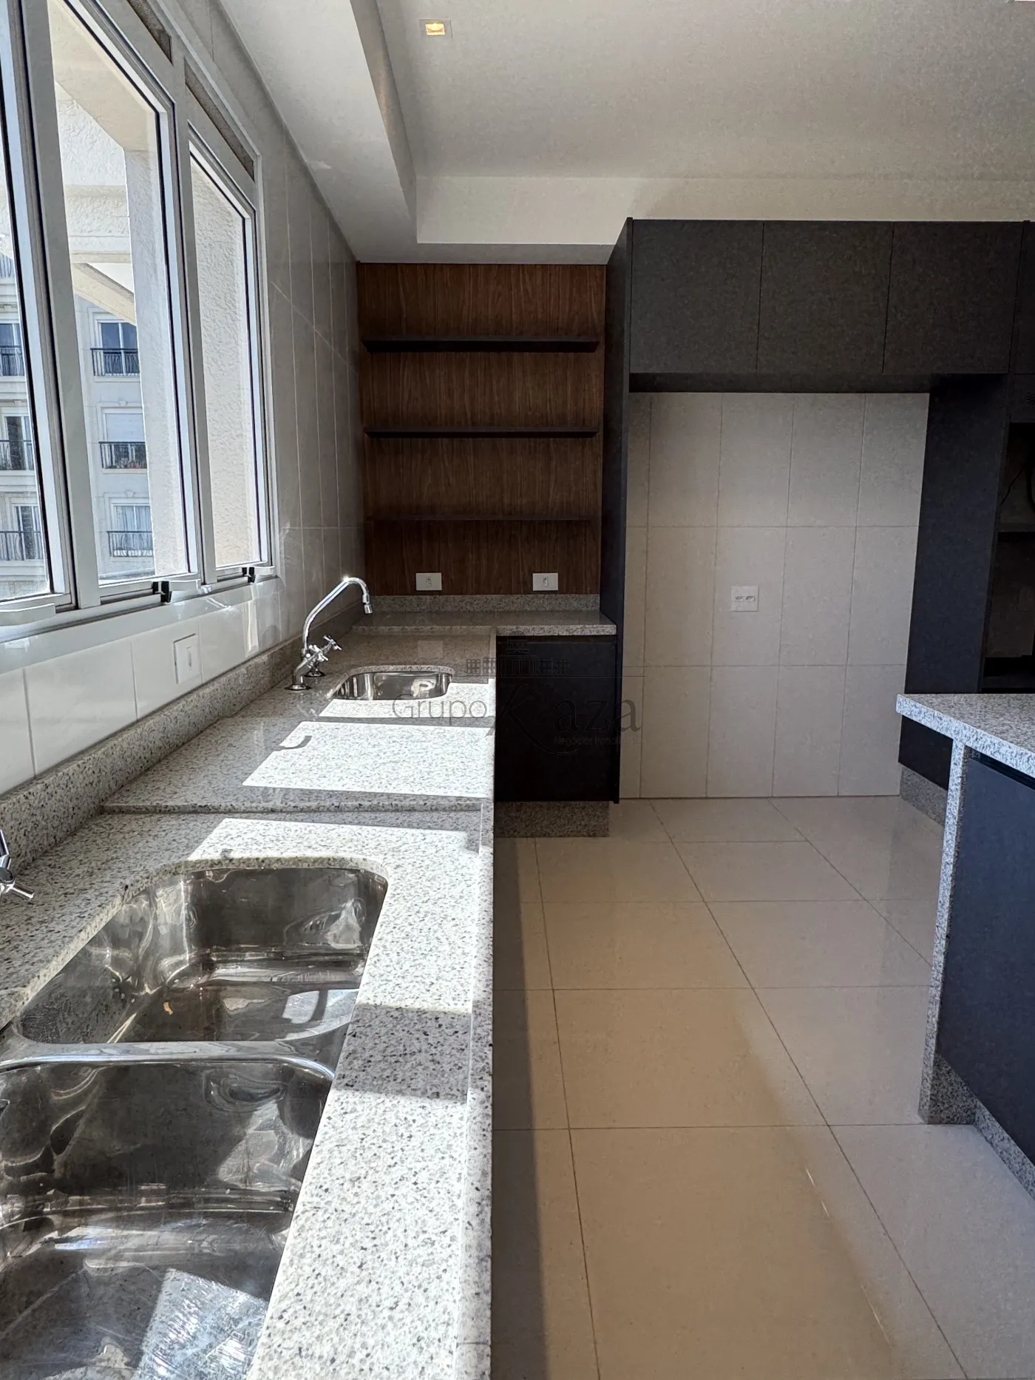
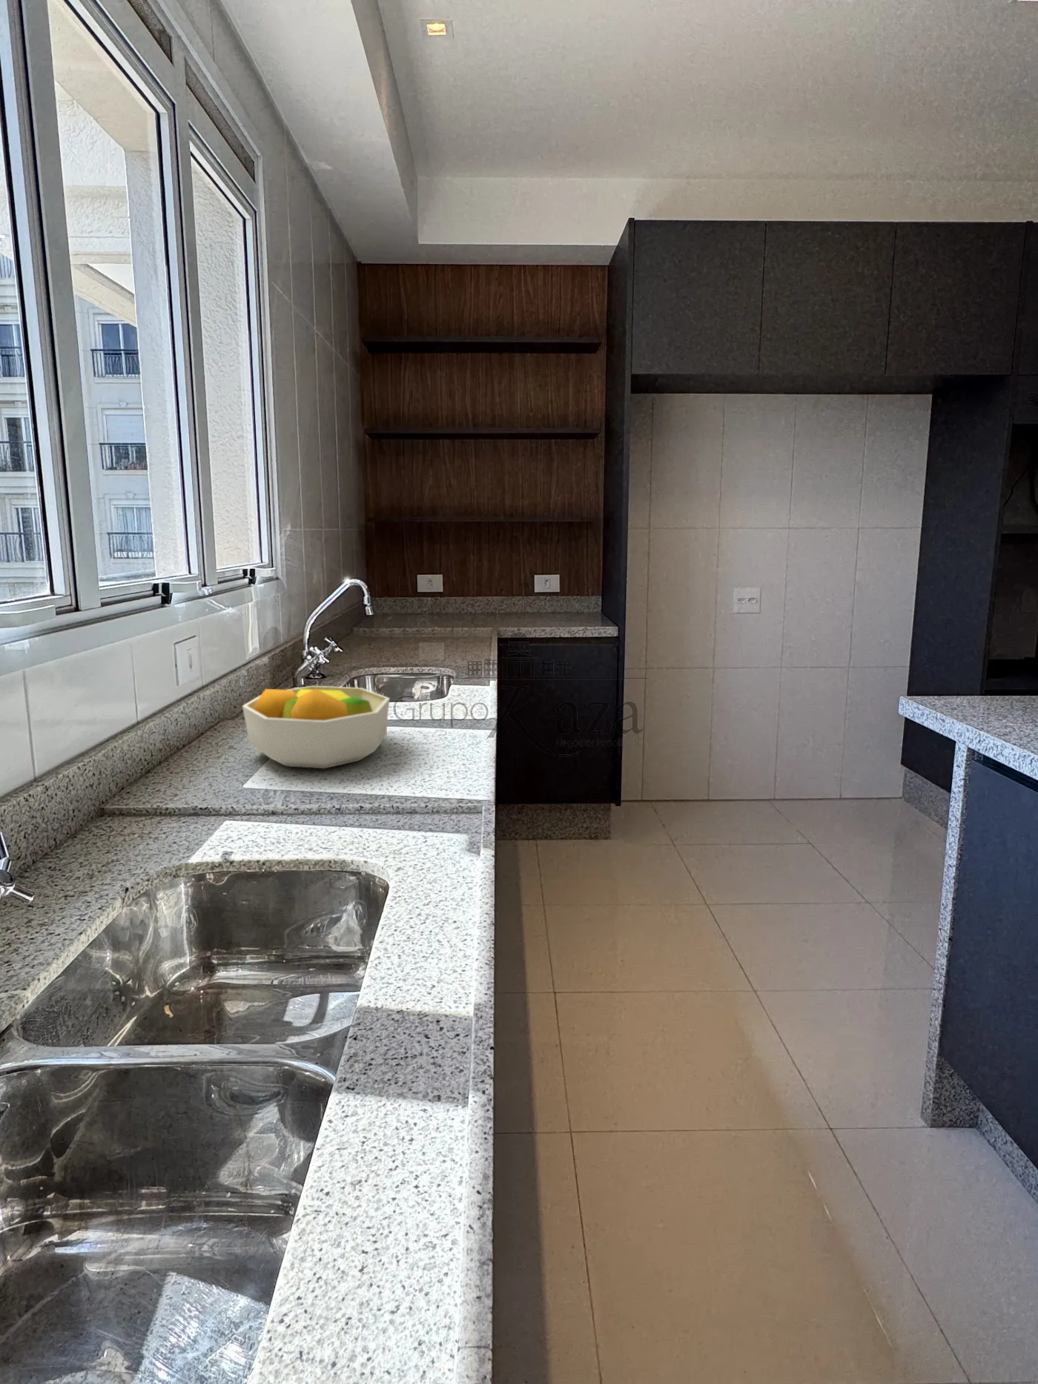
+ fruit bowl [242,685,390,769]
